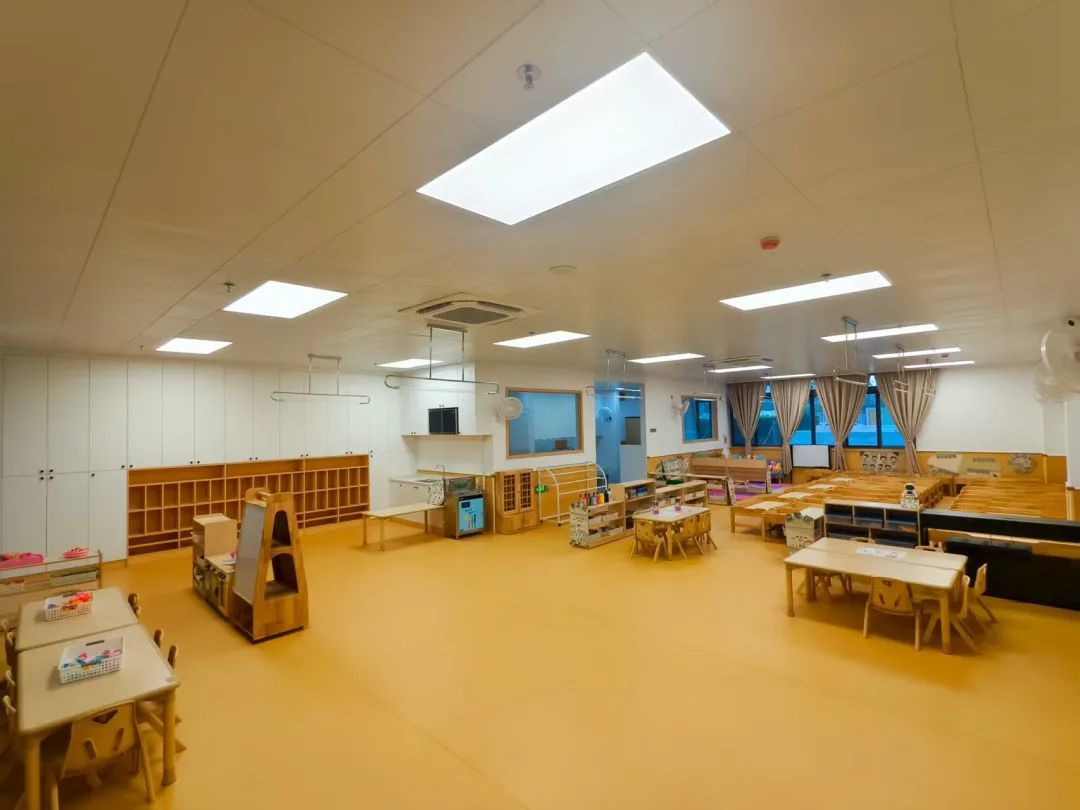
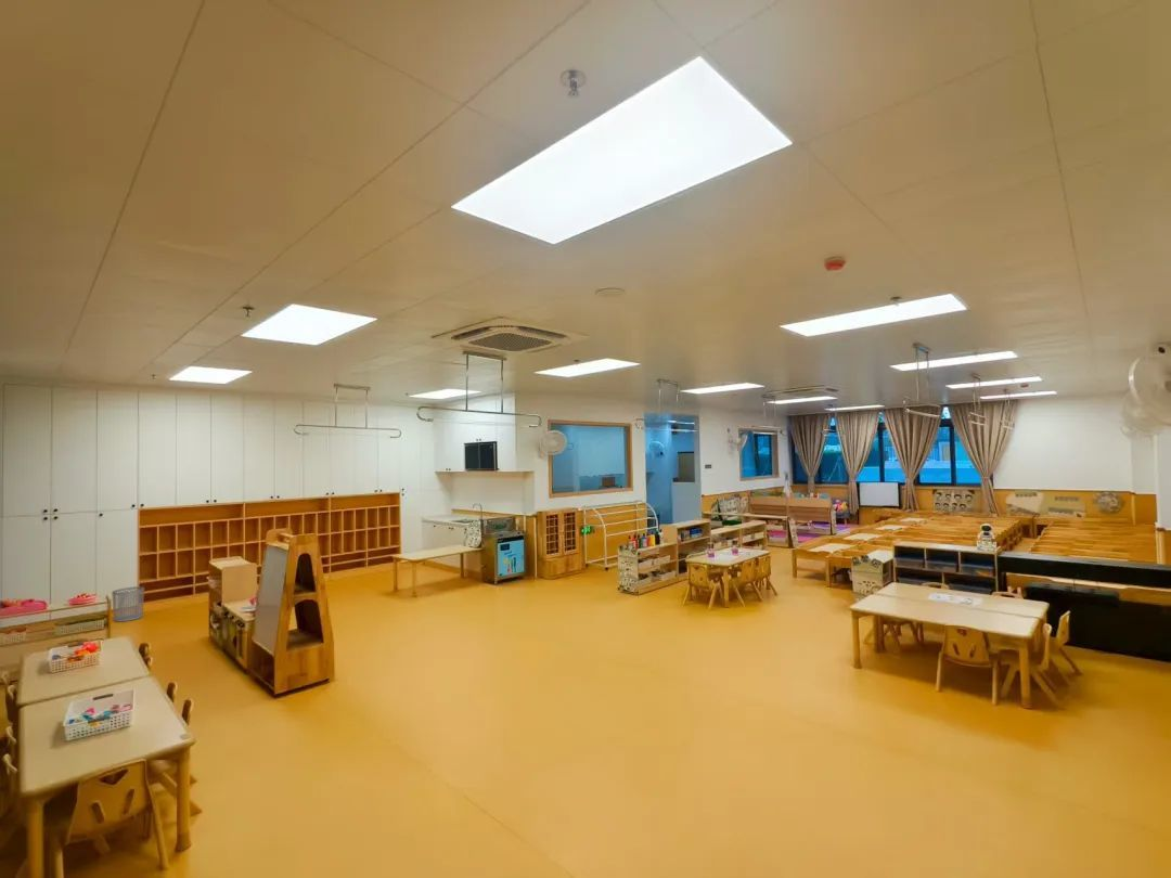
+ waste bin [111,585,145,623]
